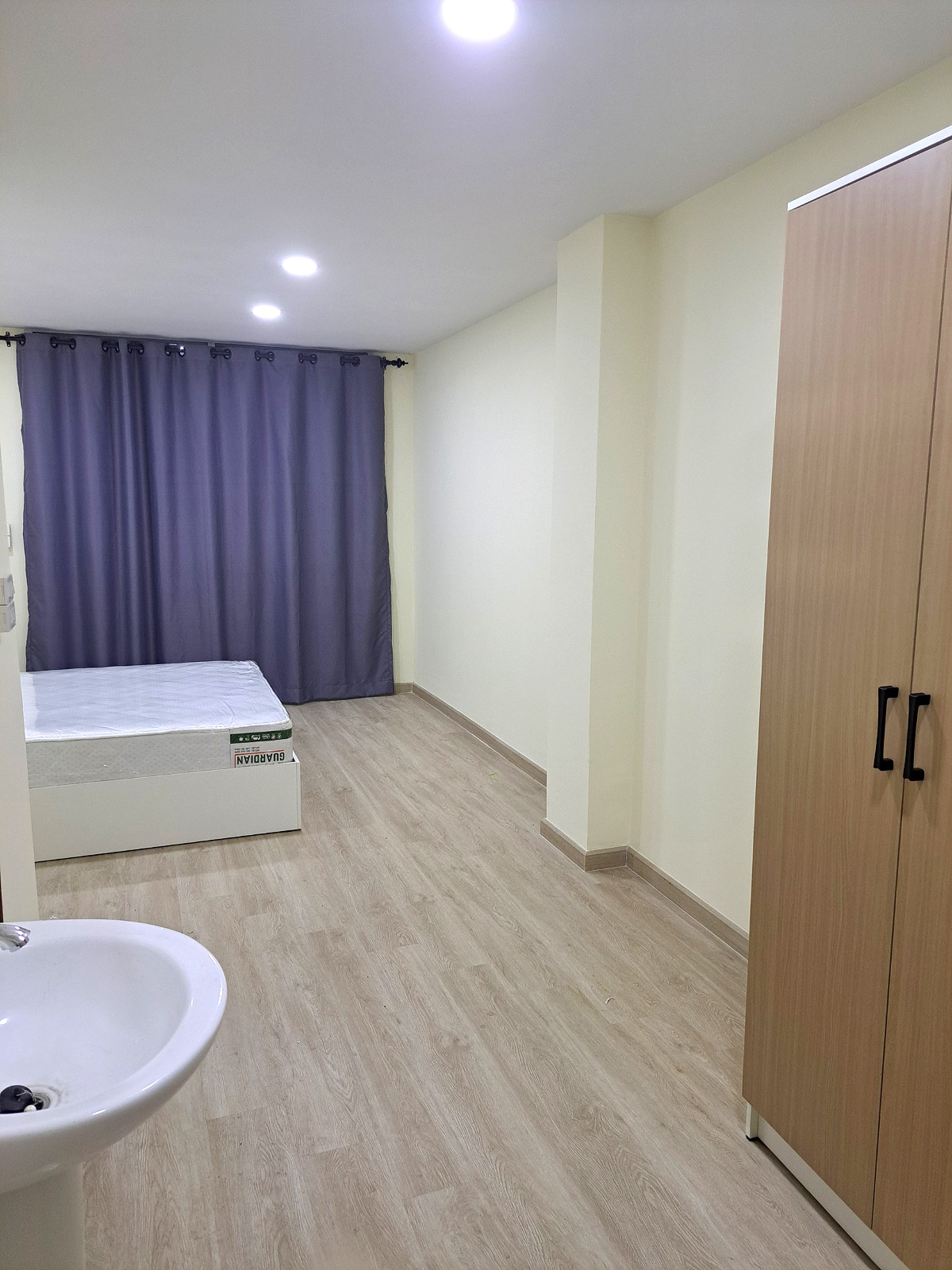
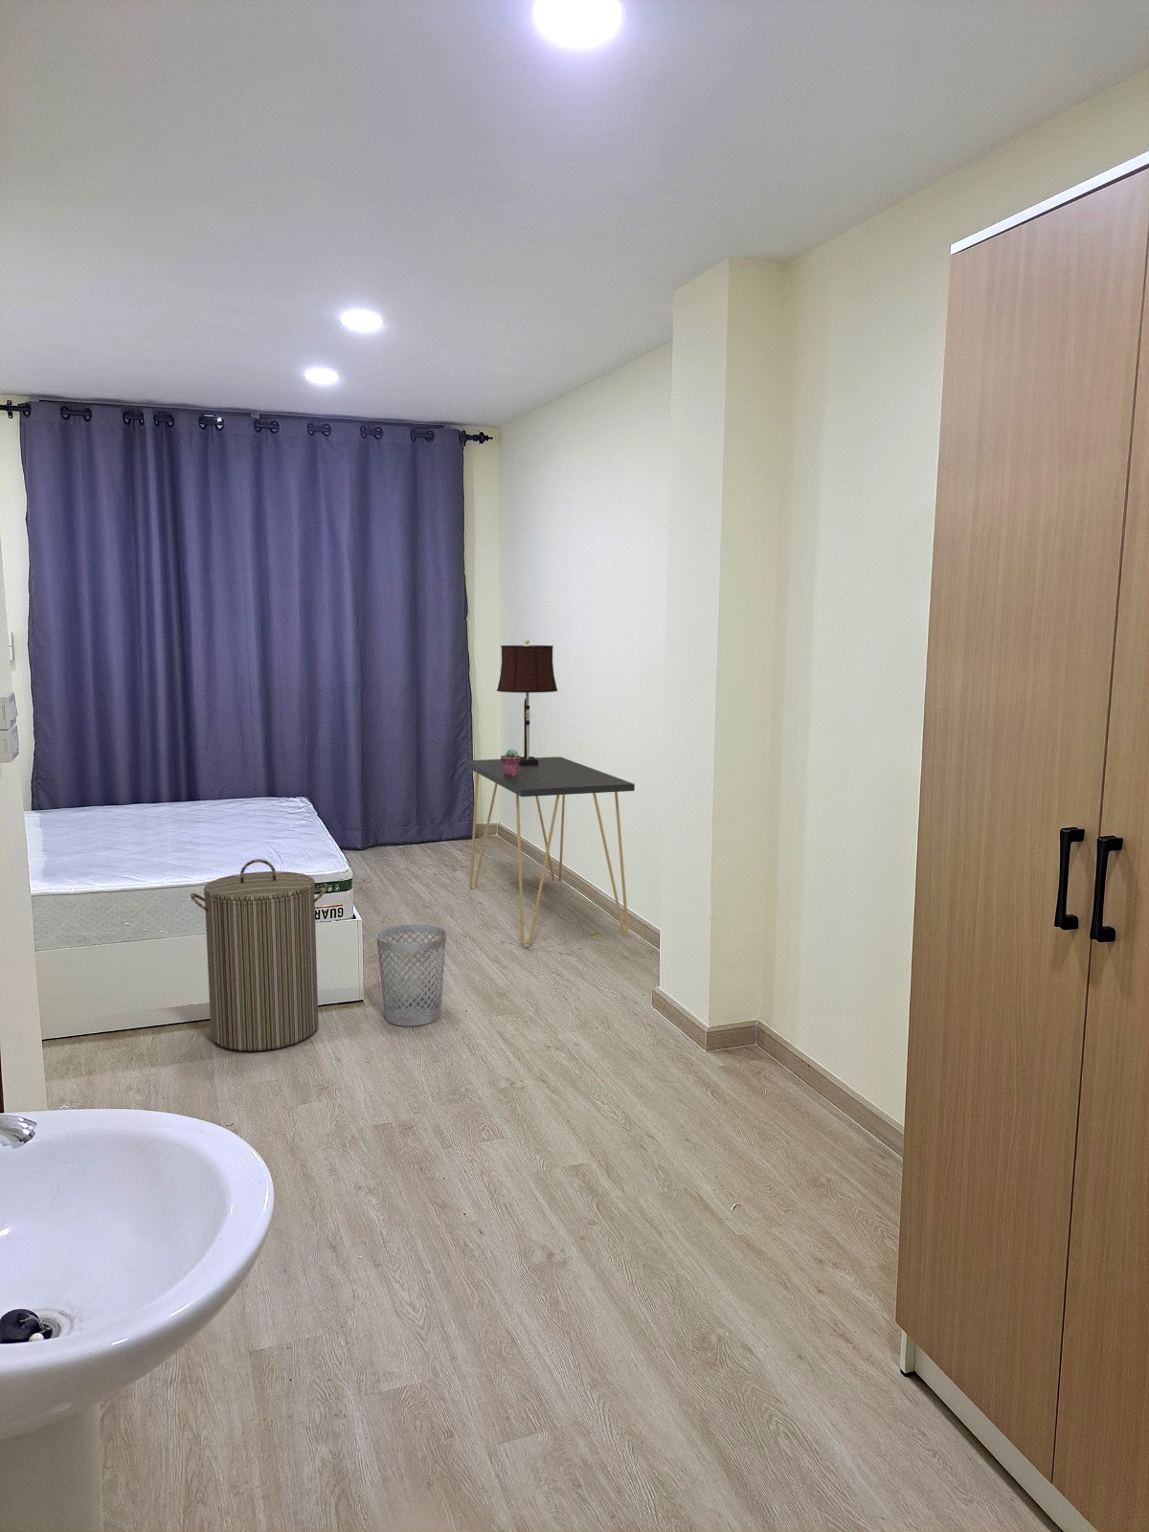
+ table lamp [496,638,559,766]
+ wastebasket [375,923,447,1028]
+ desk [465,755,636,946]
+ potted succulent [500,748,521,776]
+ laundry hamper [189,858,328,1052]
